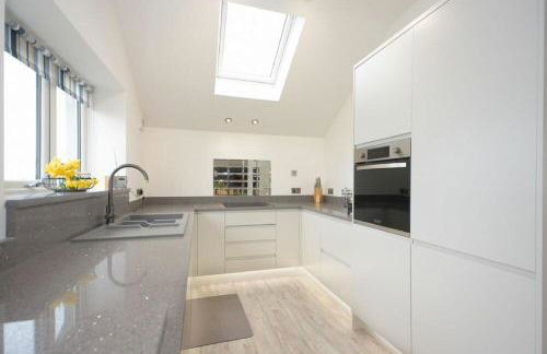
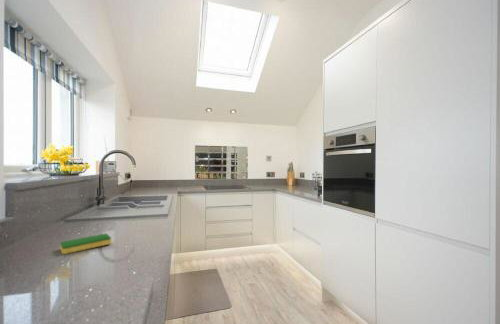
+ dish sponge [59,232,112,255]
